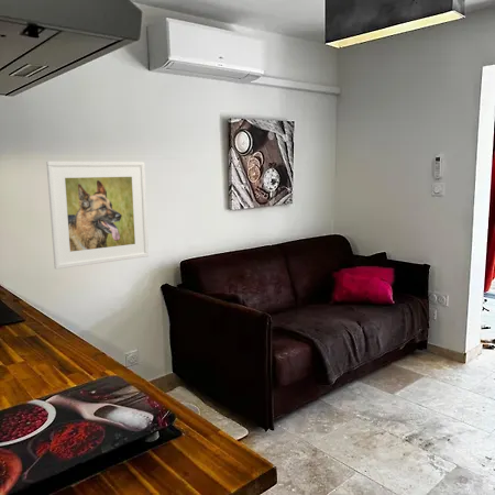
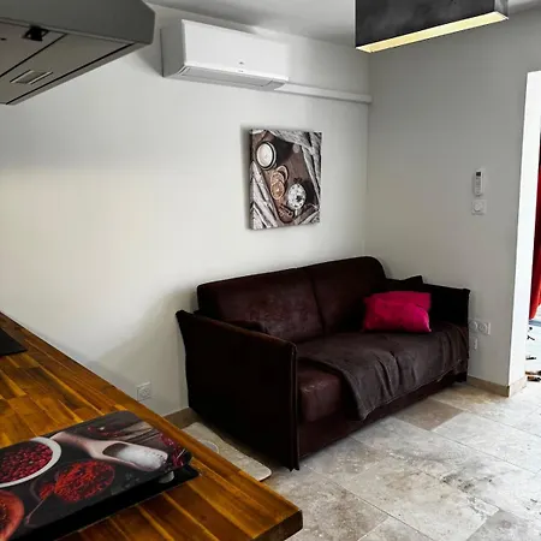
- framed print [45,161,150,271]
